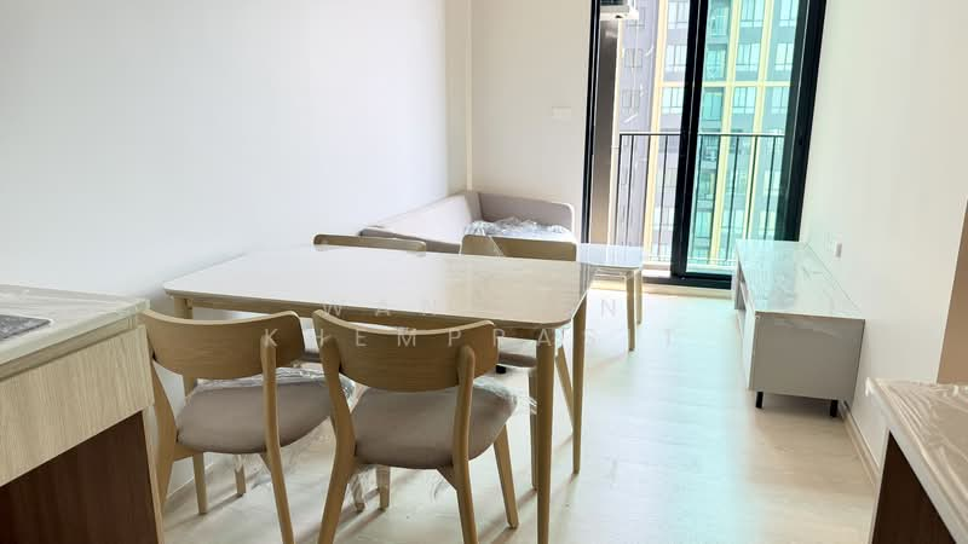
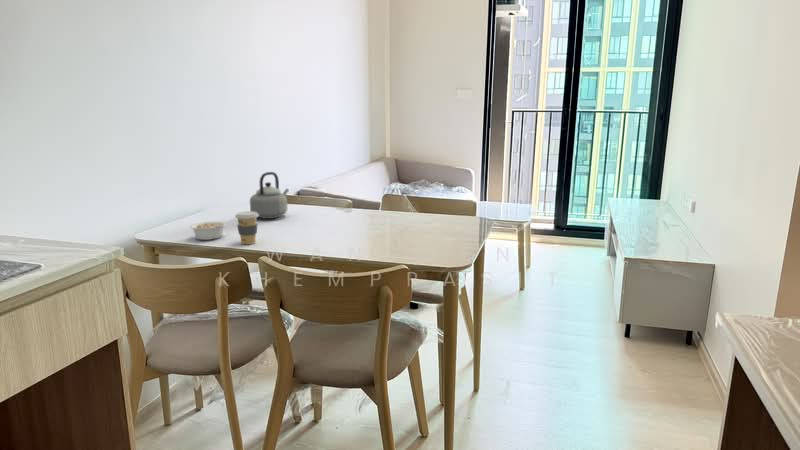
+ coffee cup [234,210,259,245]
+ legume [189,219,234,241]
+ teapot [249,171,290,220]
